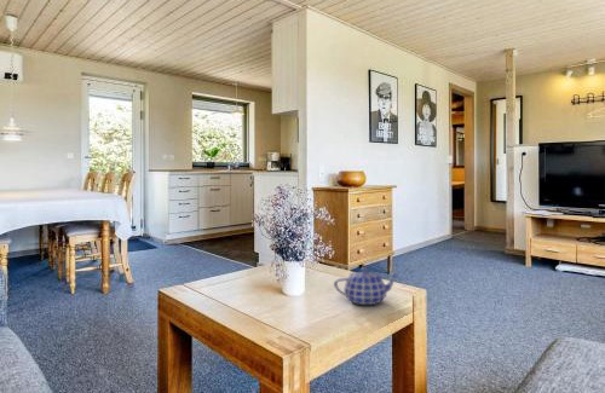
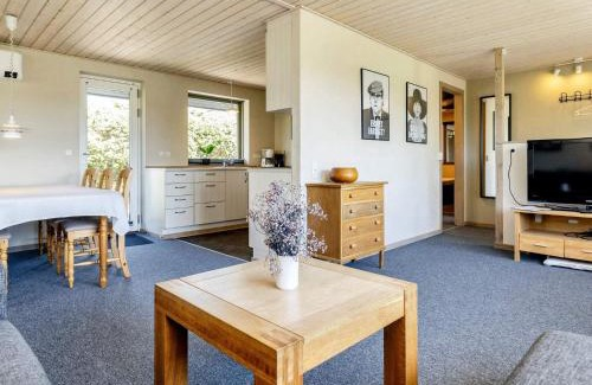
- teapot [333,267,401,306]
